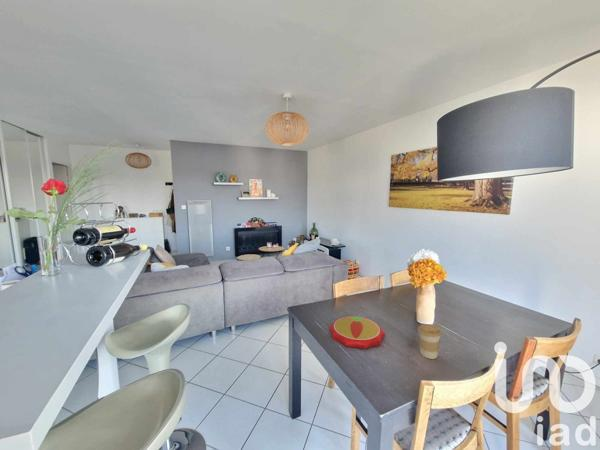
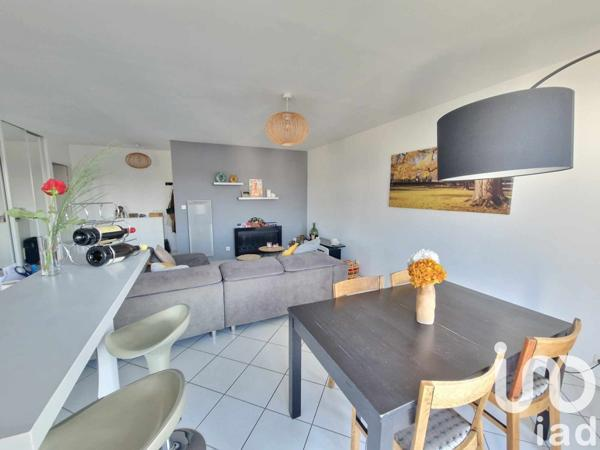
- plate [329,315,386,350]
- coffee cup [417,323,442,360]
